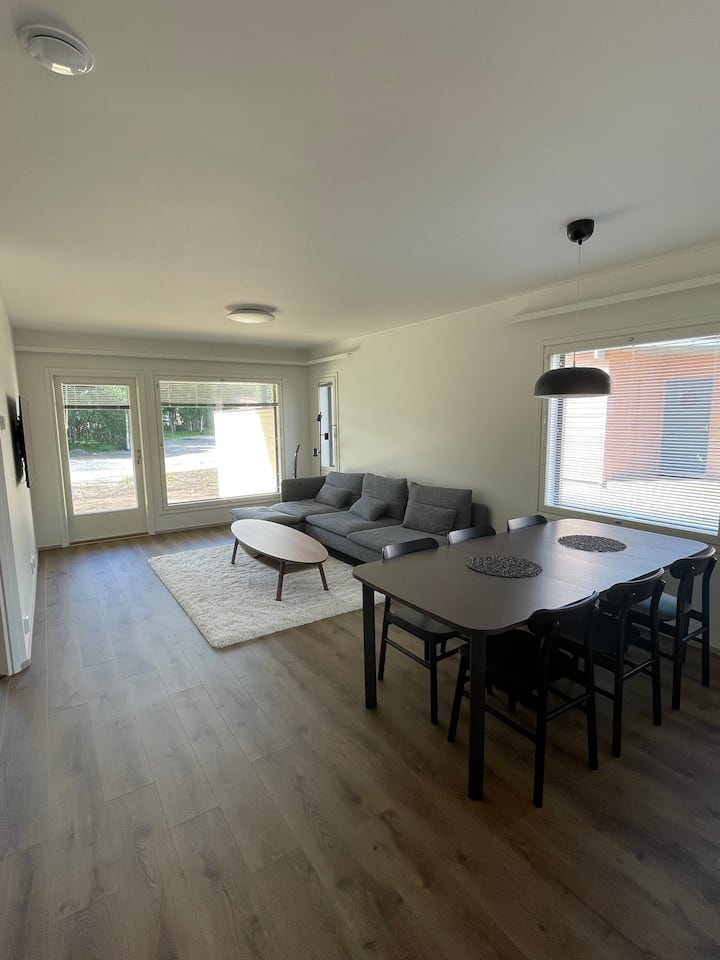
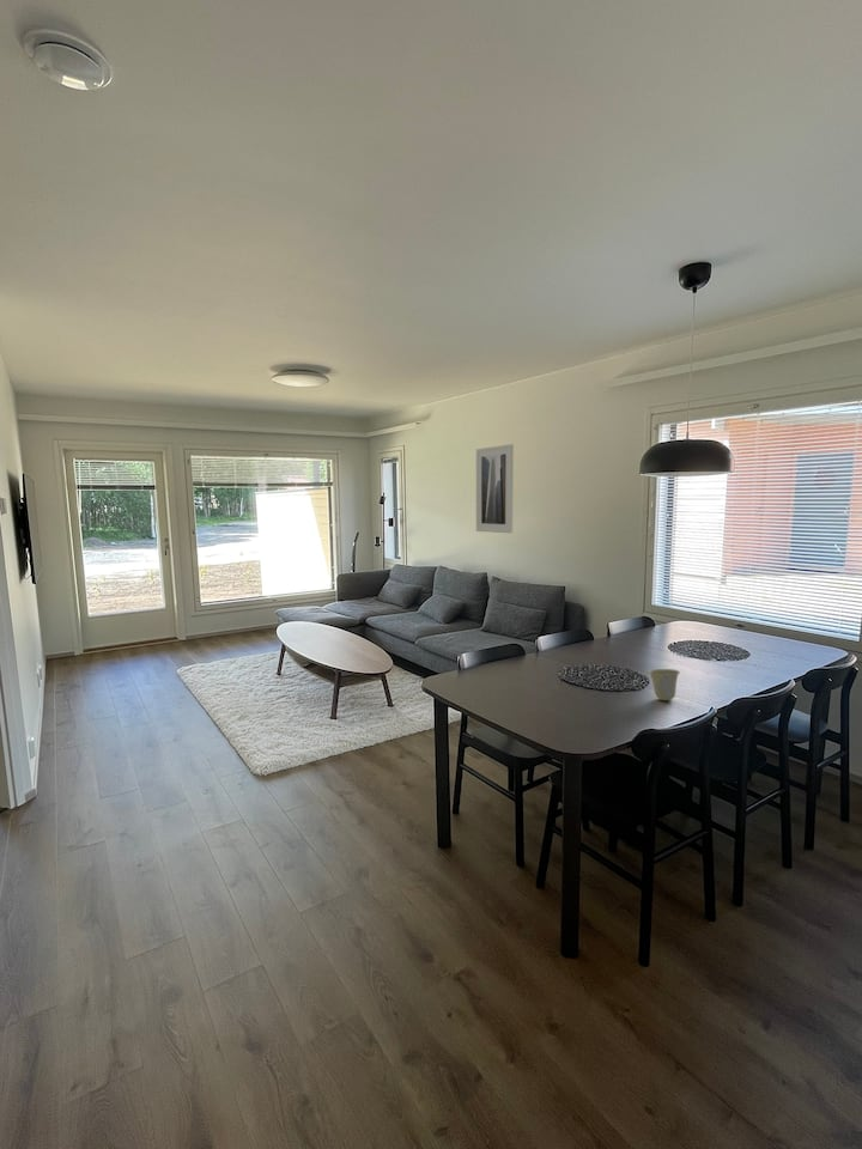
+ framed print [475,443,515,534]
+ cup [646,668,681,701]
